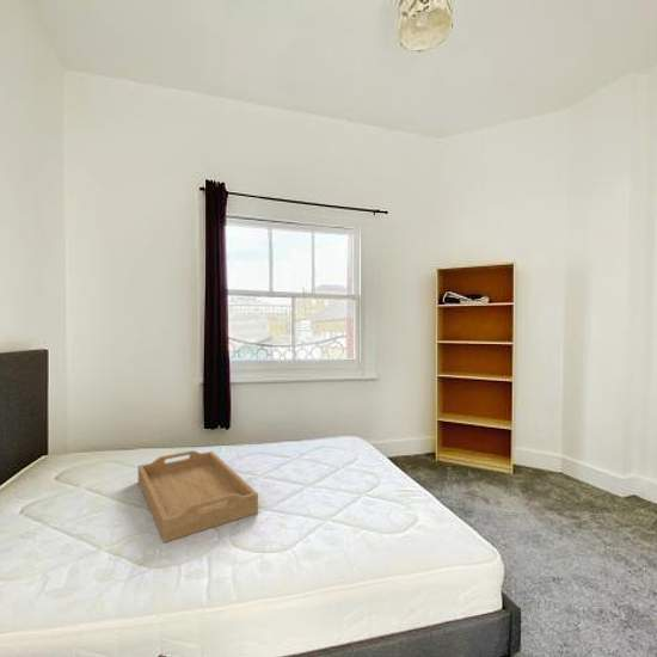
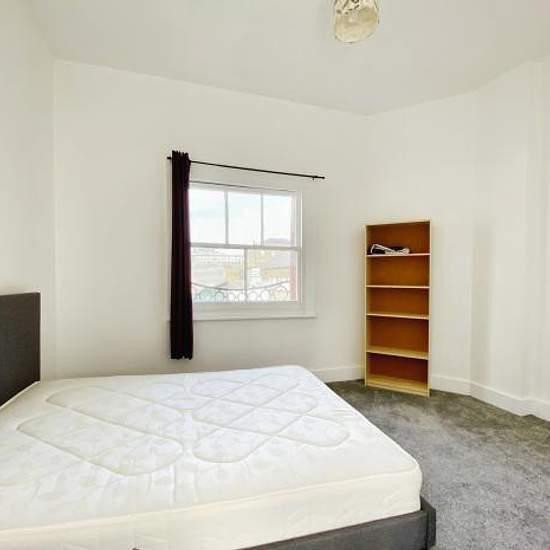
- serving tray [137,449,259,544]
